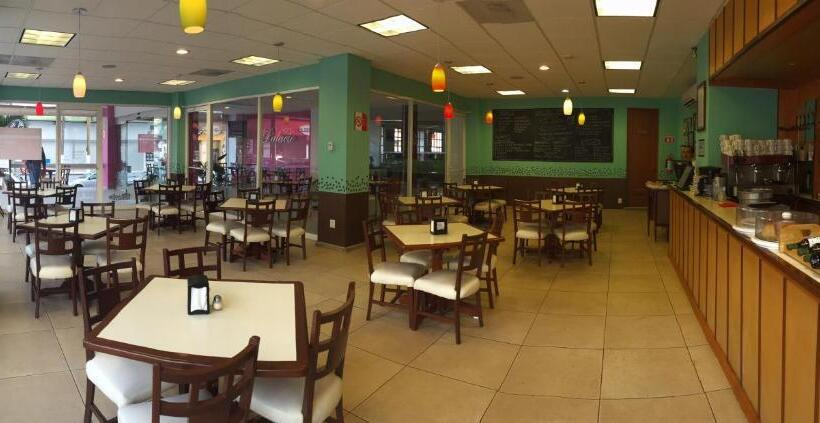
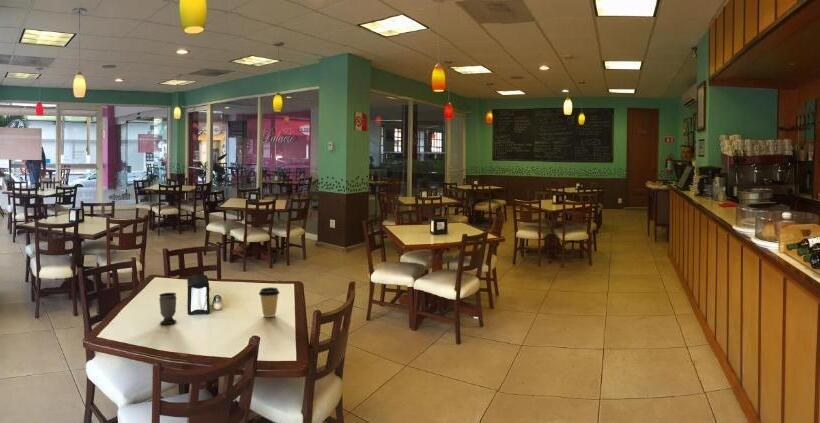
+ coffee cup [258,286,280,318]
+ cup [158,292,178,325]
